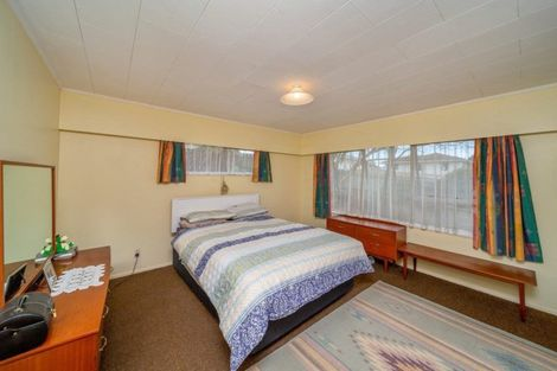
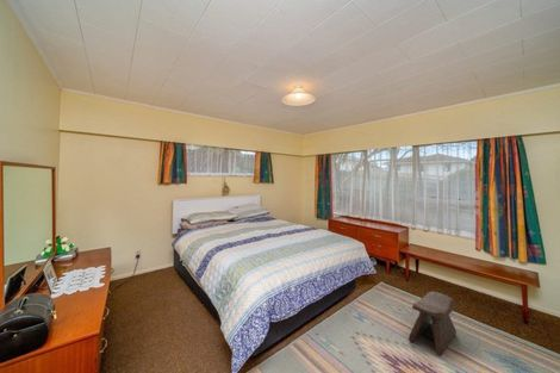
+ stool [407,291,458,358]
